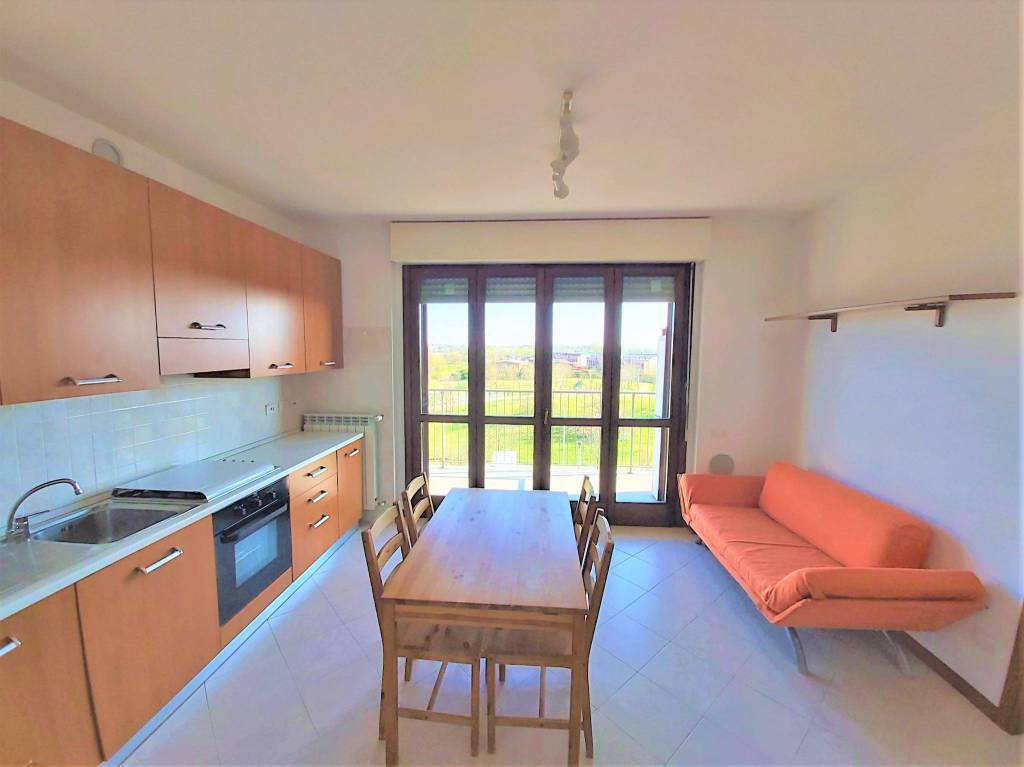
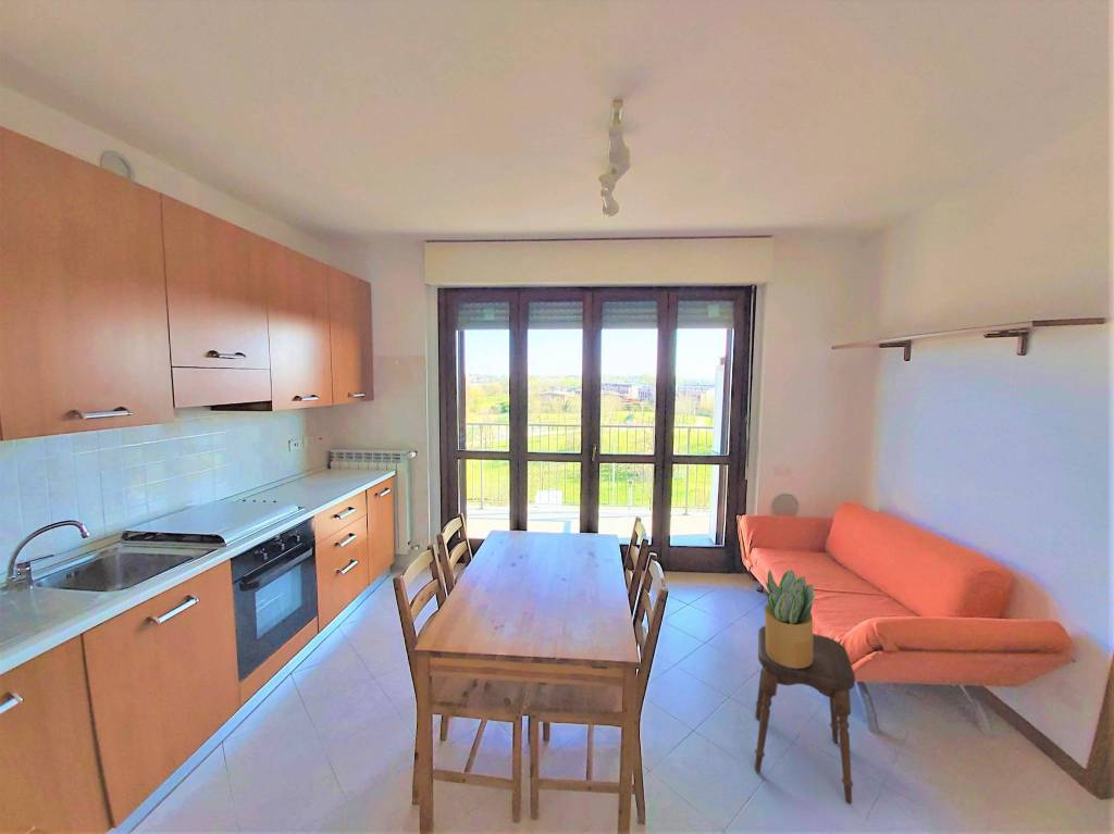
+ potted plant [762,569,816,669]
+ stool [754,625,856,806]
